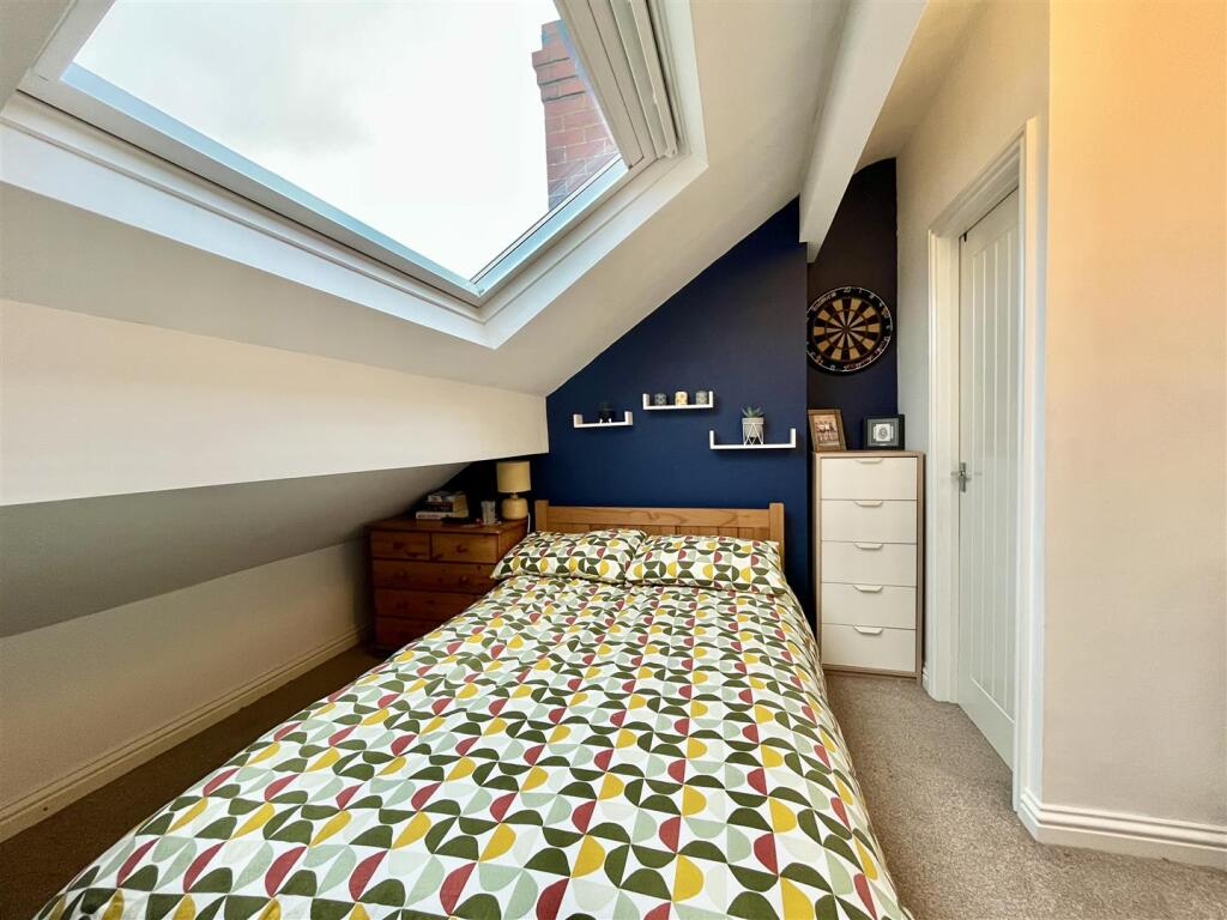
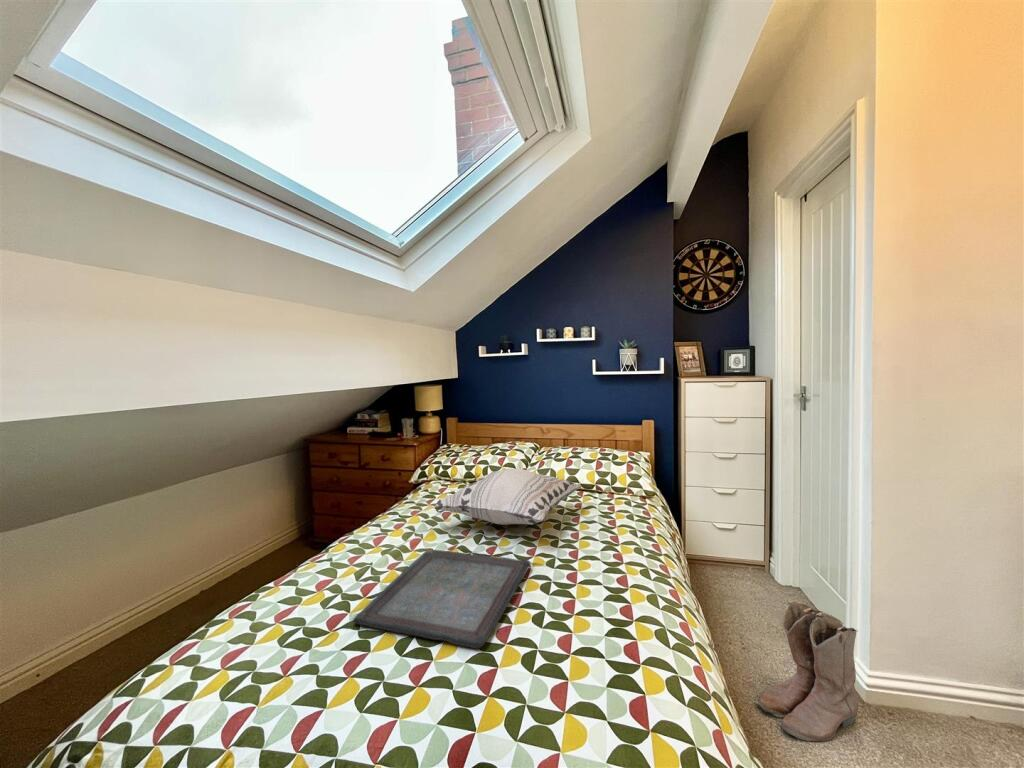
+ decorative pillow [433,467,582,526]
+ boots [755,598,859,742]
+ serving tray [352,549,531,649]
